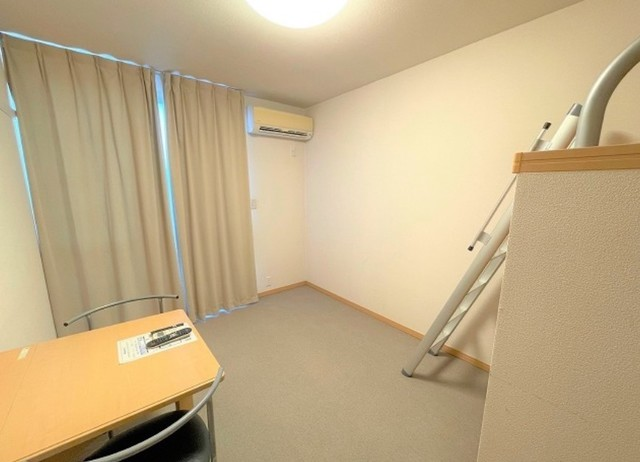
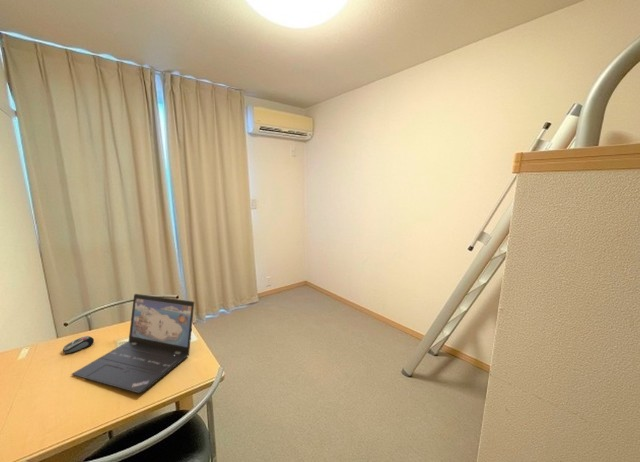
+ computer mouse [62,335,95,355]
+ laptop [70,293,195,394]
